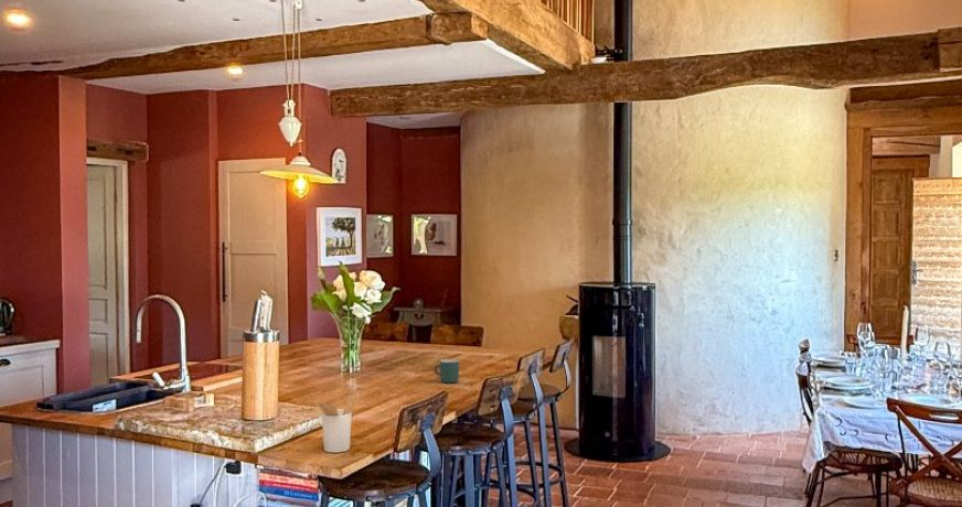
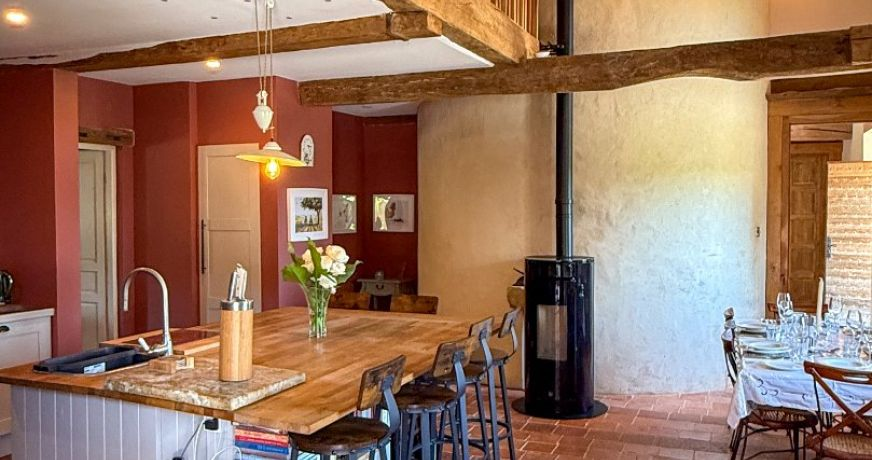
- mug [434,358,460,384]
- utensil holder [314,395,356,454]
